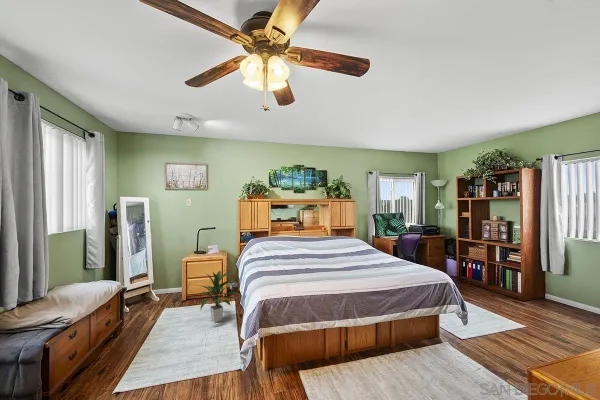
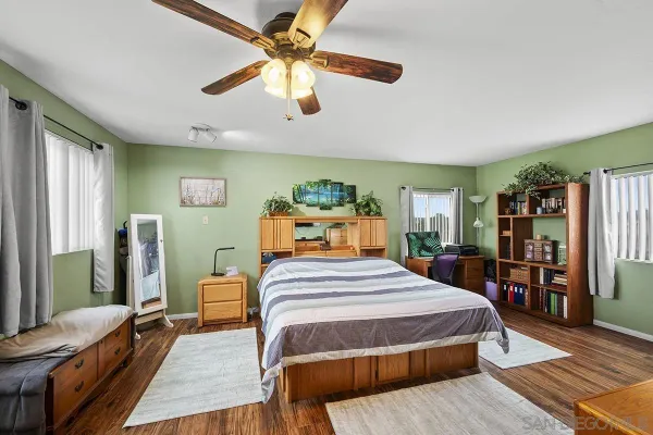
- indoor plant [199,270,240,324]
